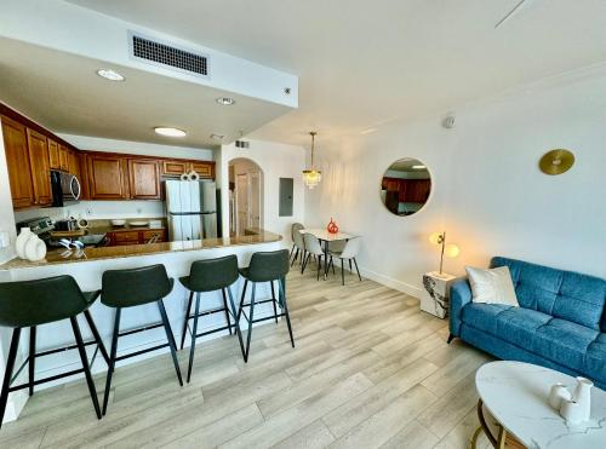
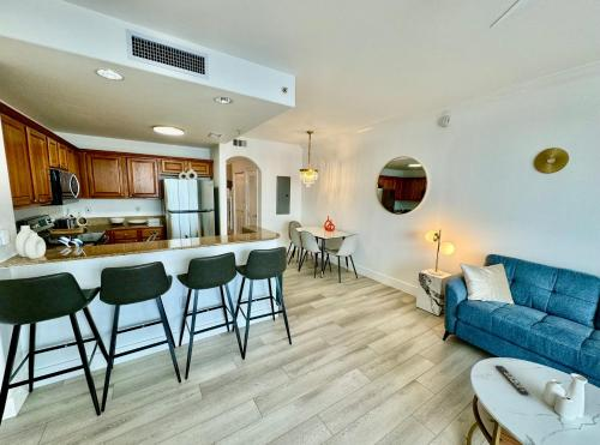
+ remote control [494,365,530,396]
